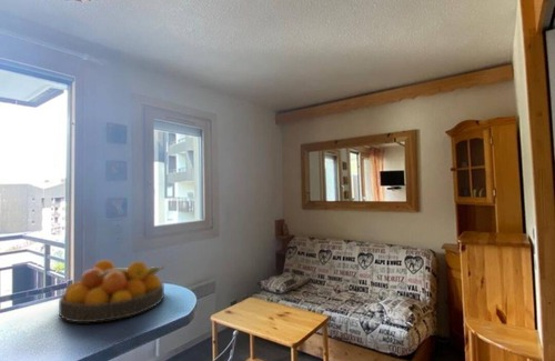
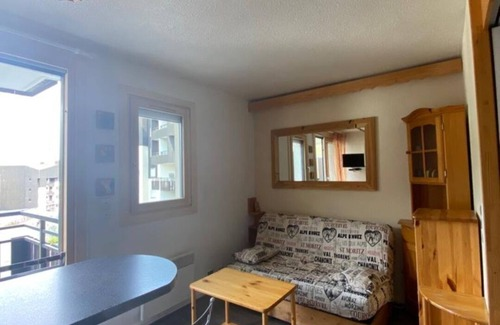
- fruit bowl [58,259,165,323]
